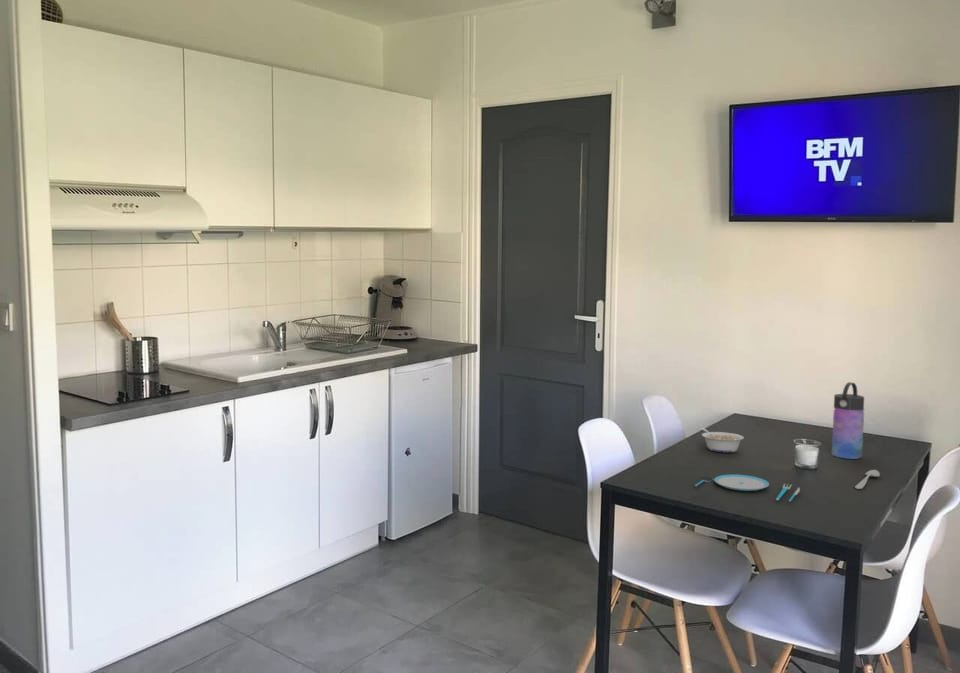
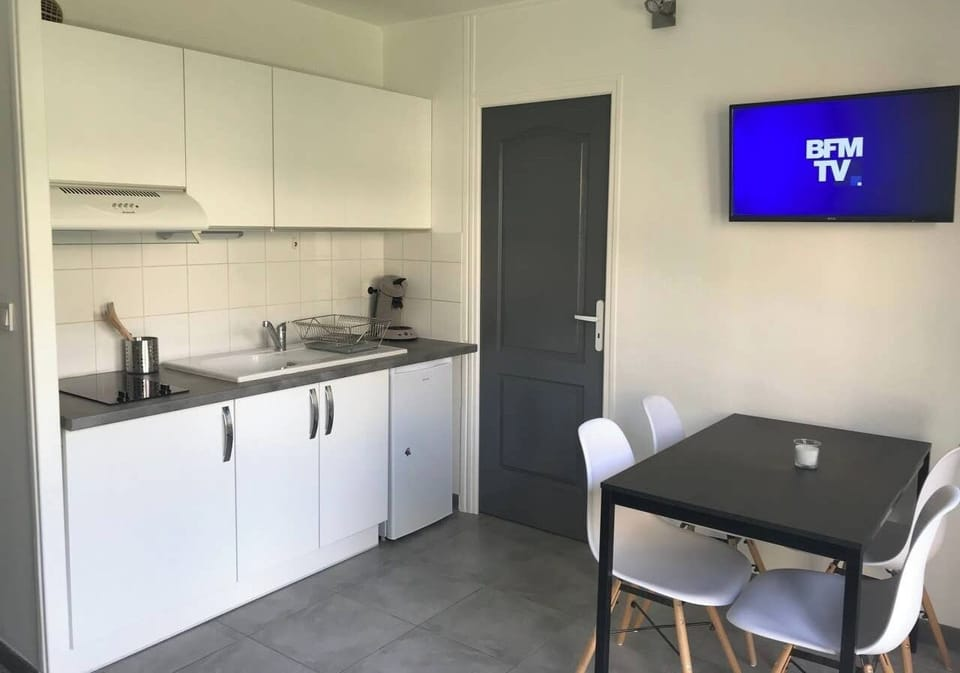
- spoon [854,469,881,490]
- plate [694,474,801,502]
- legume [700,427,745,453]
- water bottle [831,381,865,460]
